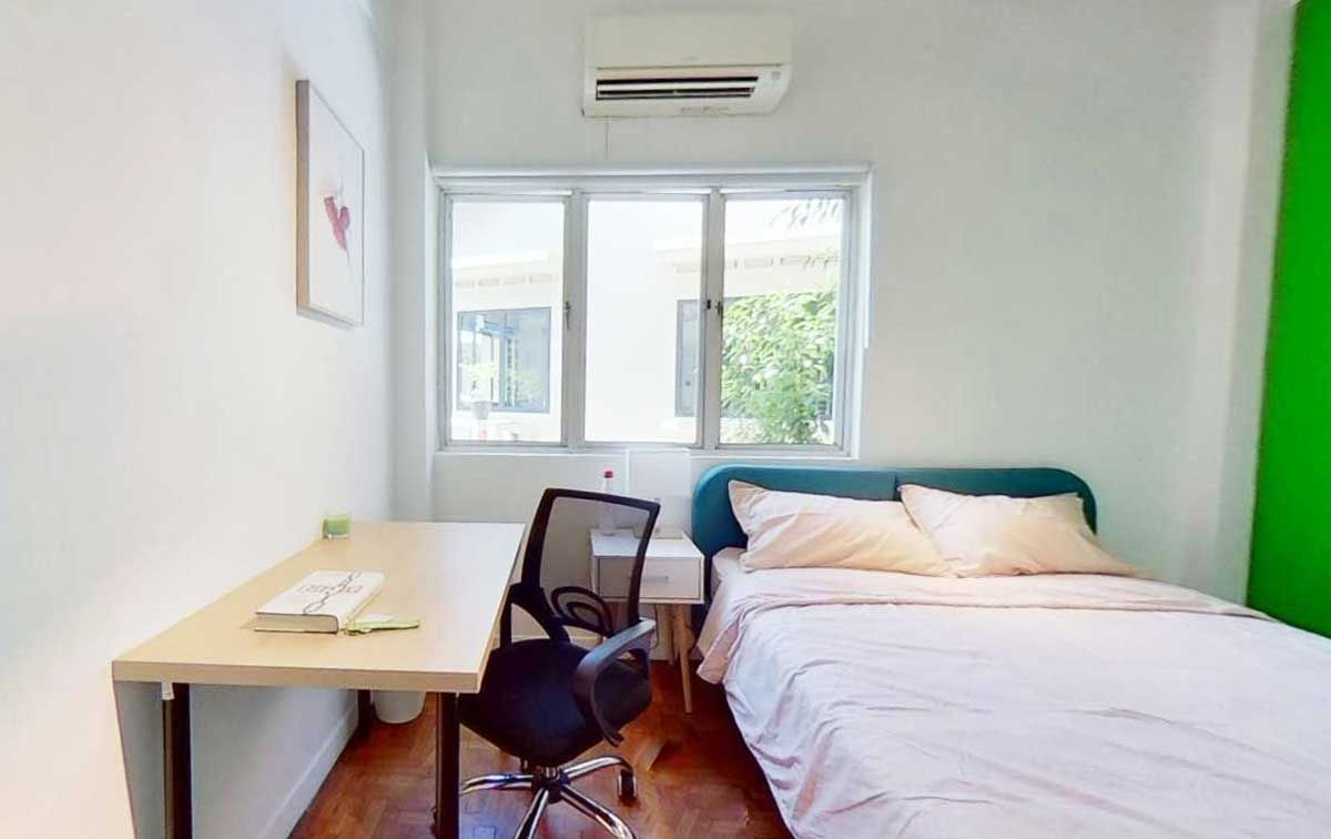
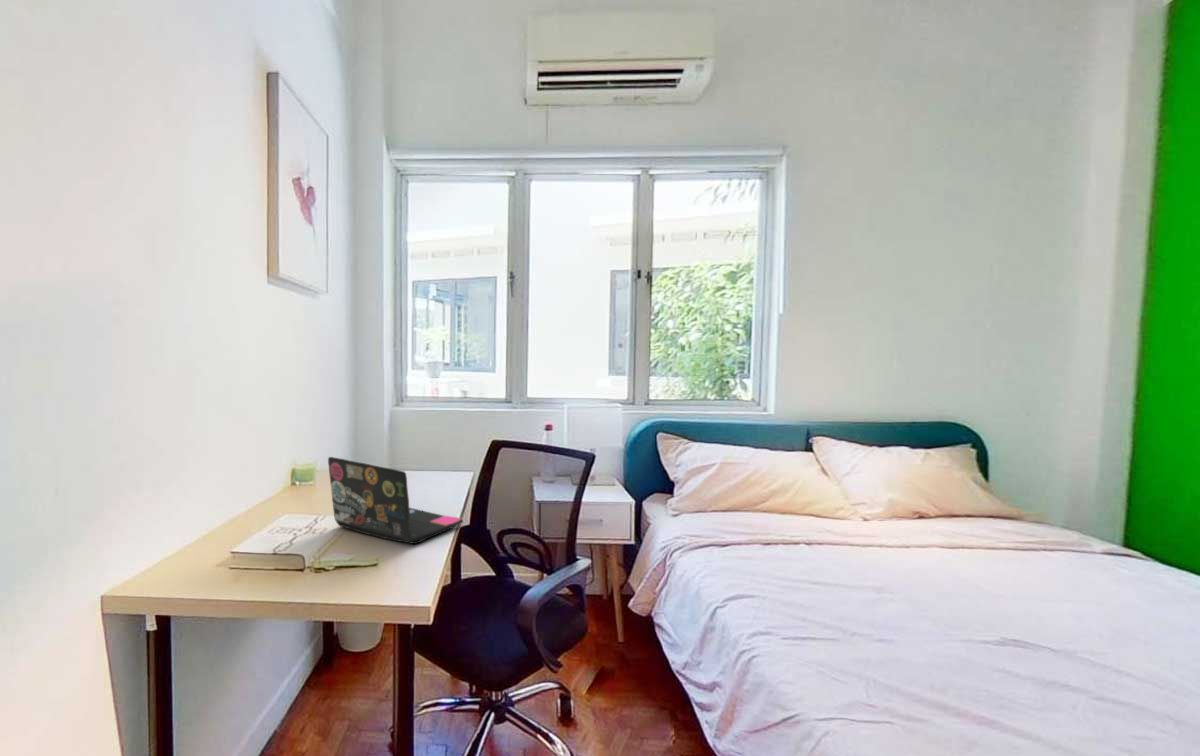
+ laptop [327,456,464,545]
